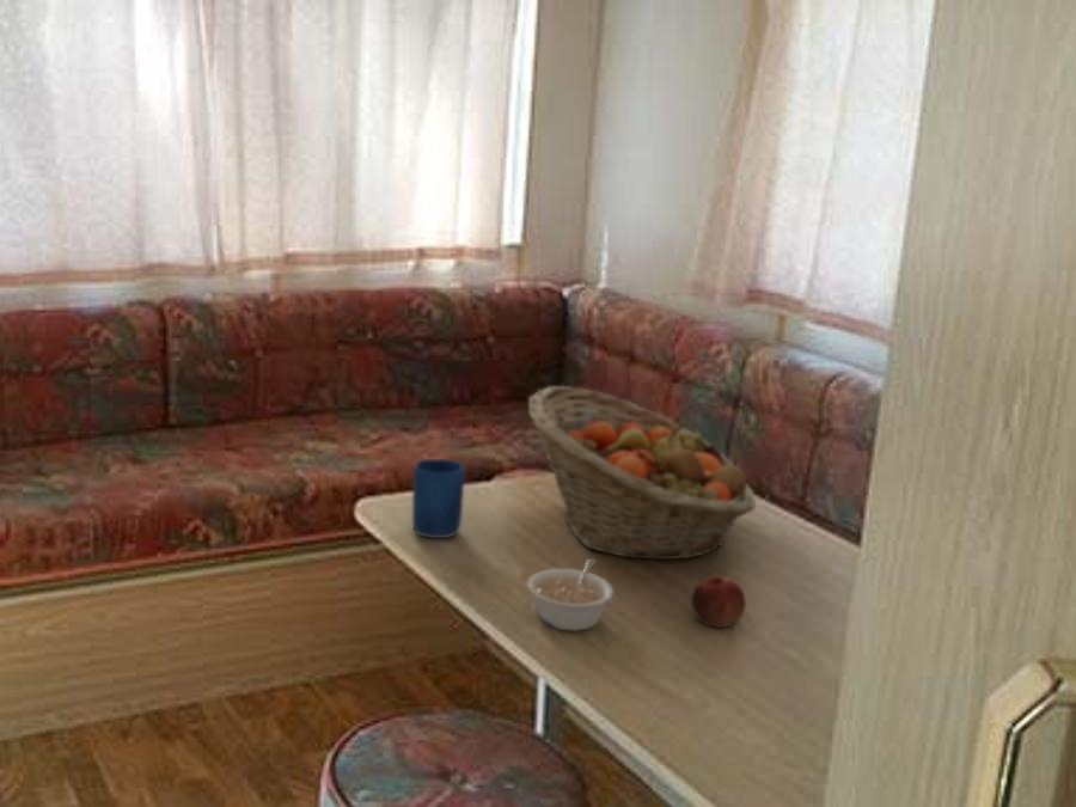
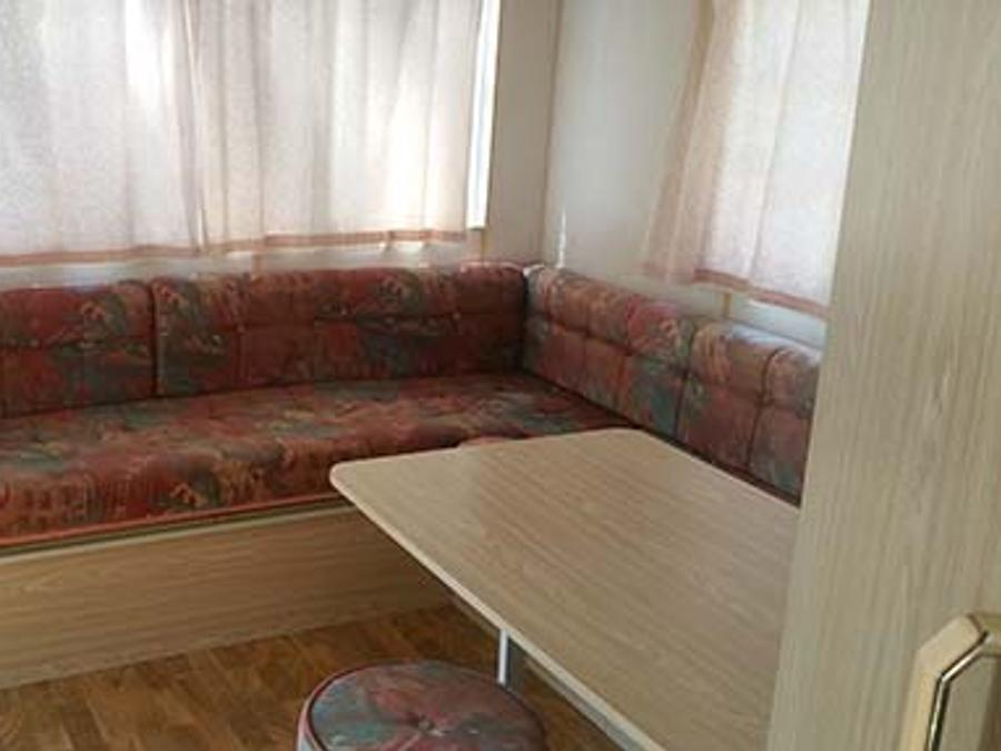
- apple [690,574,747,629]
- fruit basket [527,385,757,561]
- mug [411,458,466,539]
- legume [526,557,615,632]
